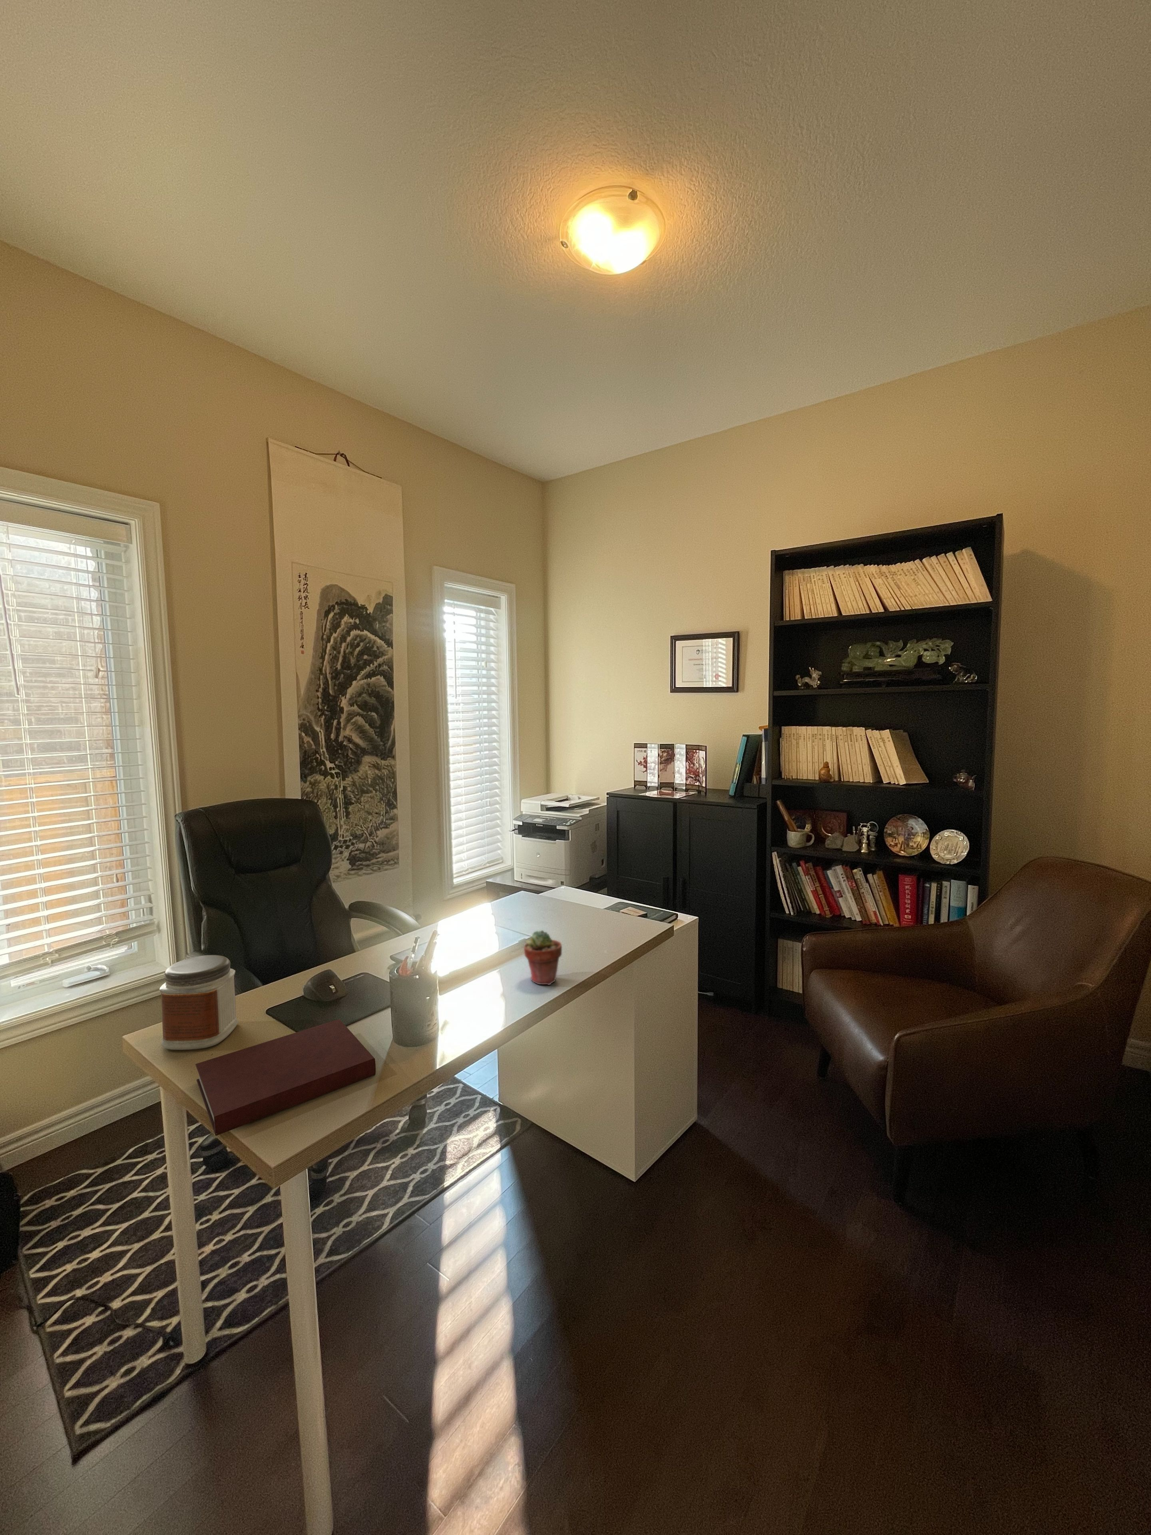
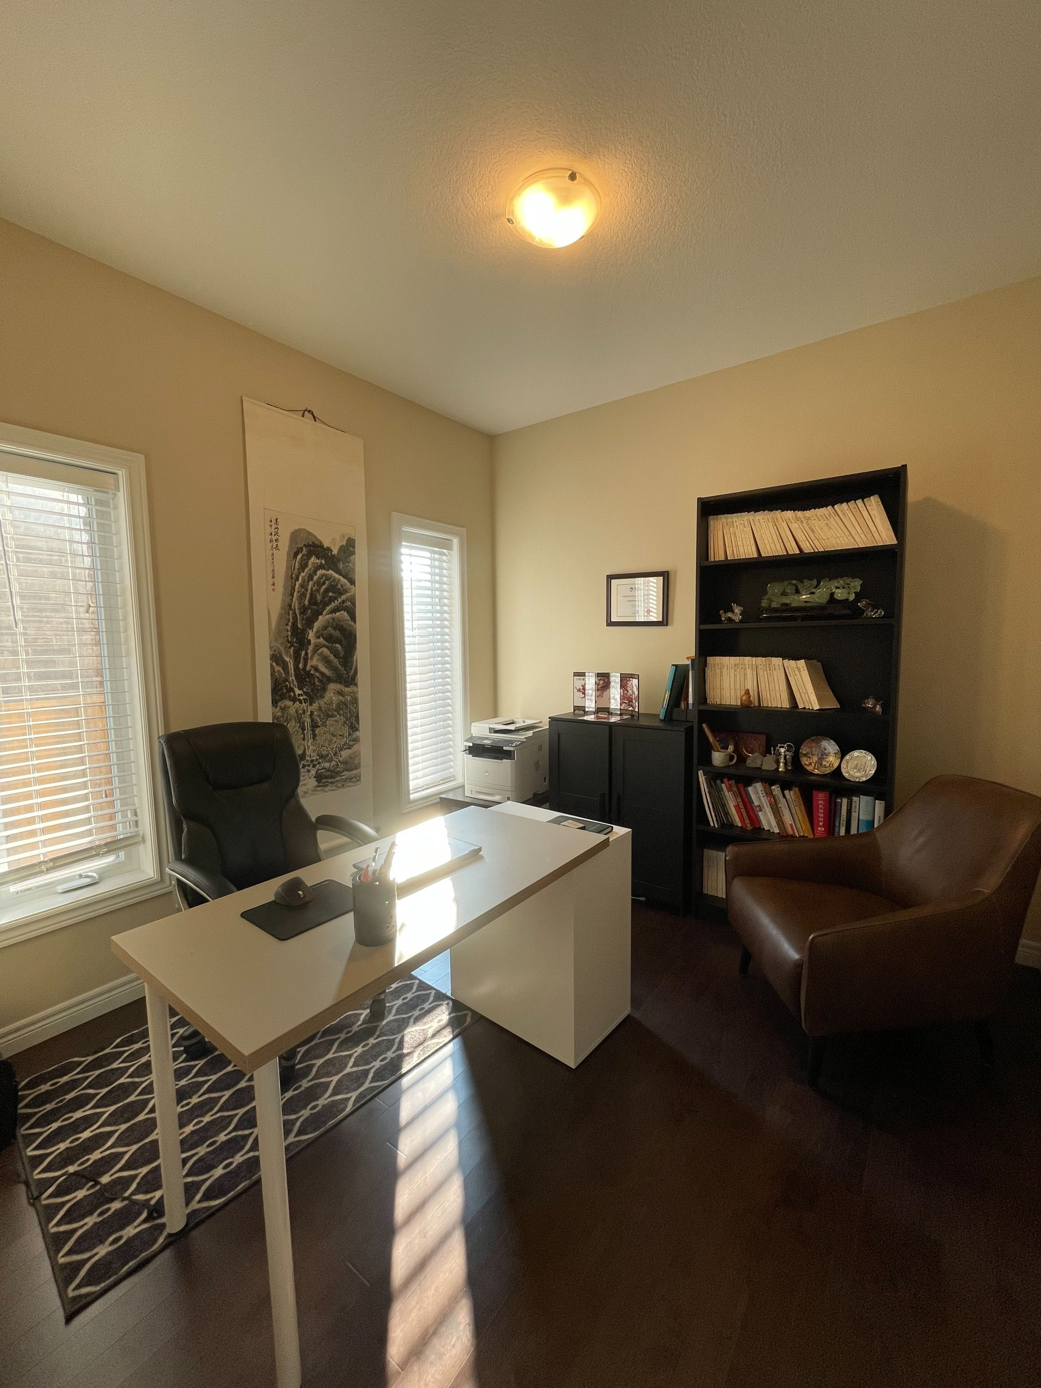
- notebook [195,1019,376,1136]
- jar [160,955,238,1050]
- potted succulent [524,929,562,985]
